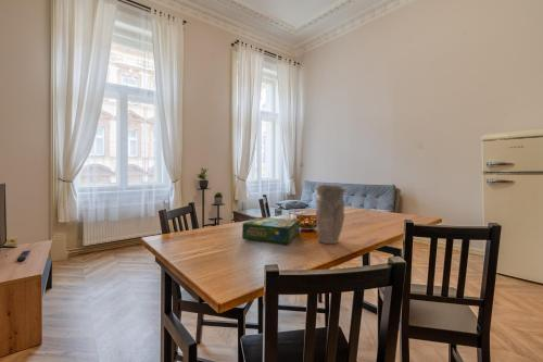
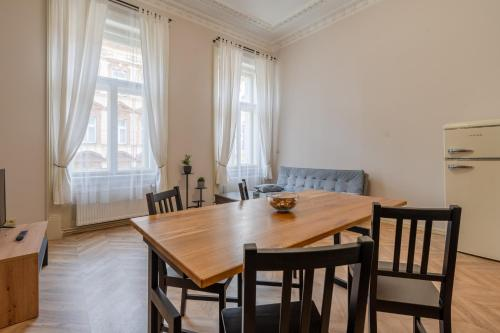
- board game [241,216,301,246]
- vase [315,184,348,245]
